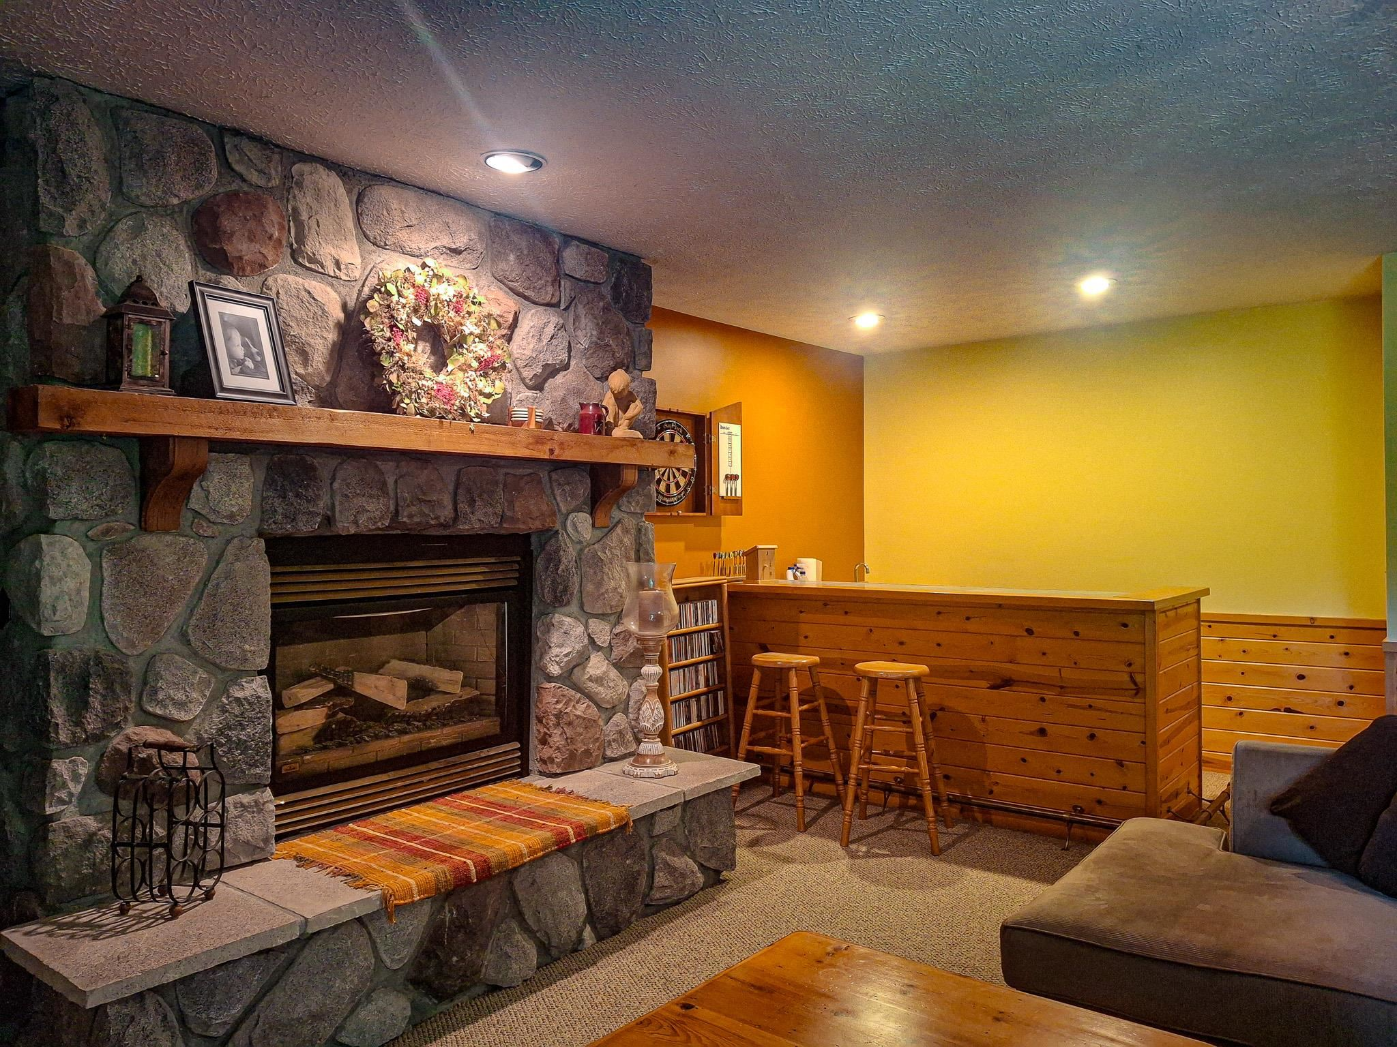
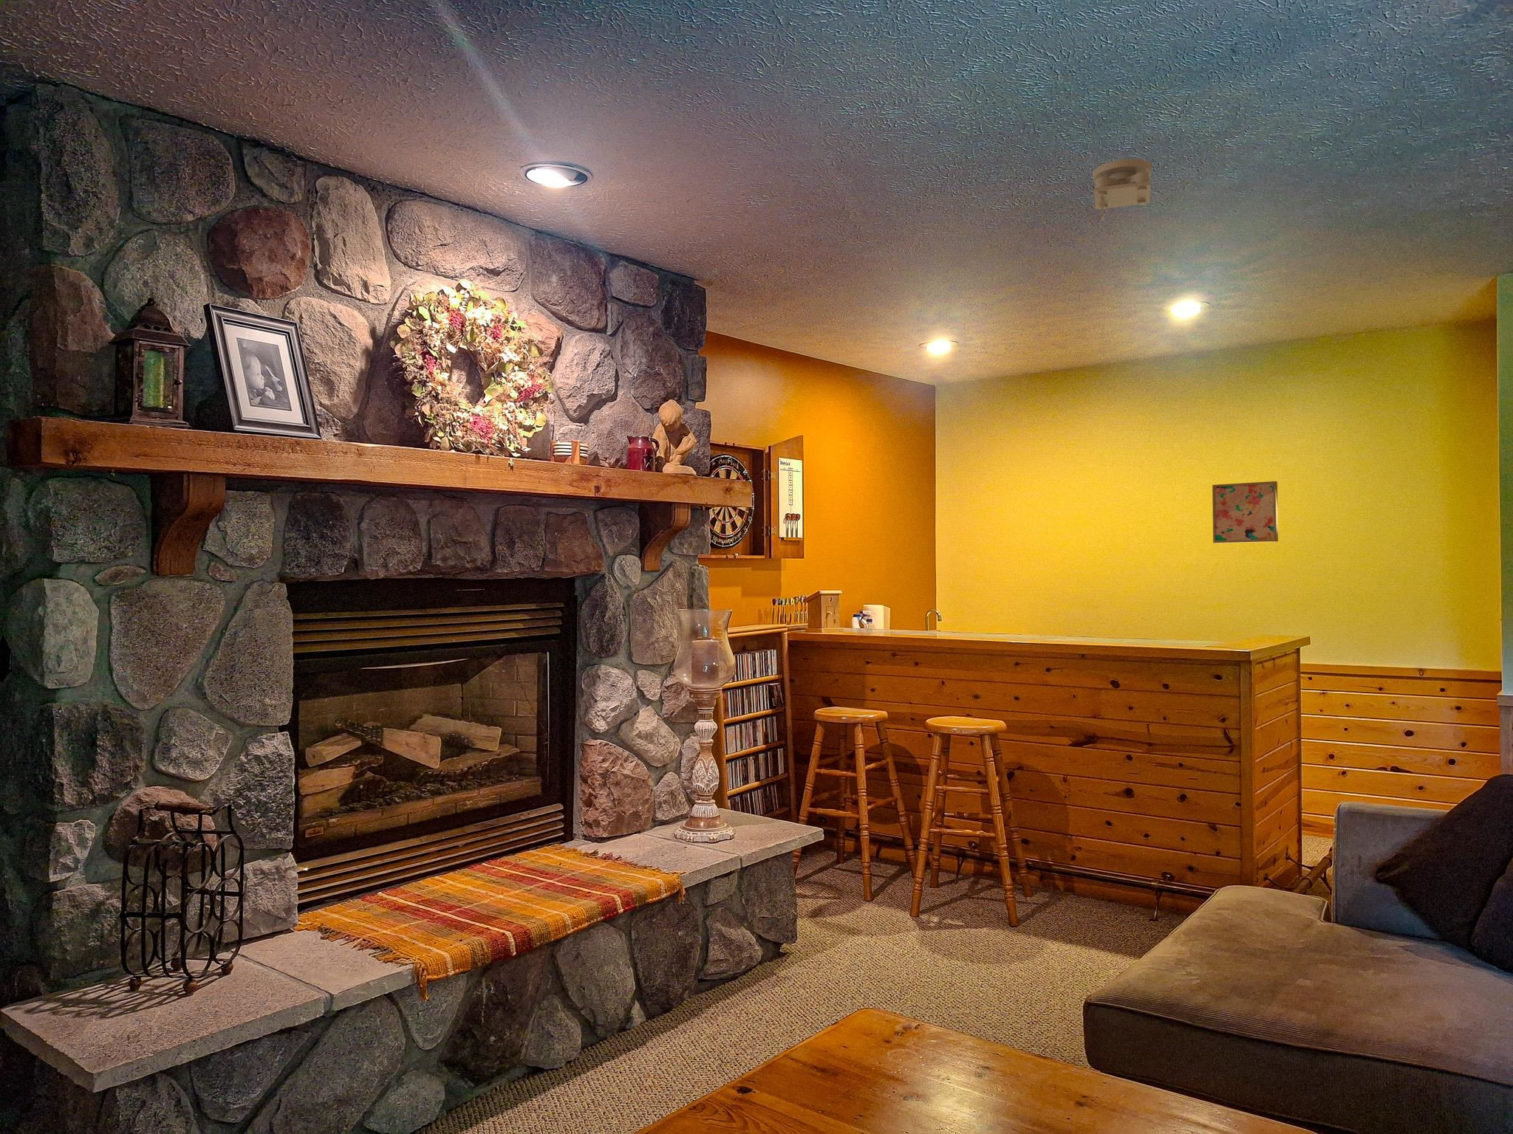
+ smoke detector [1092,158,1152,222]
+ wall art [1212,480,1278,544]
